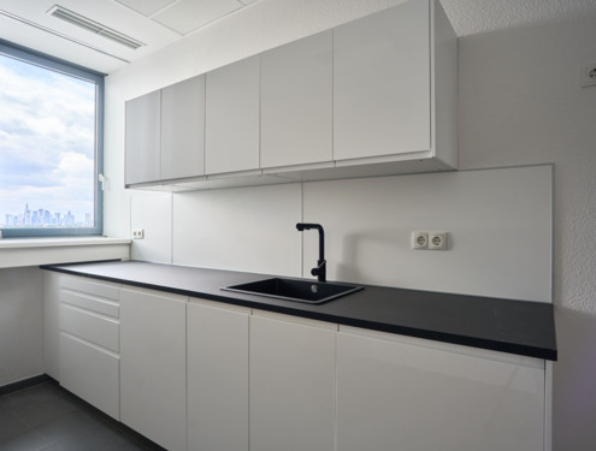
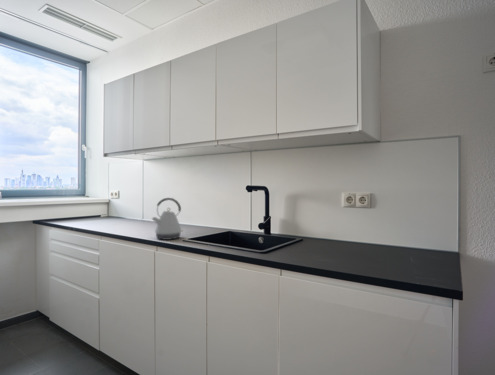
+ kettle [151,197,184,241]
